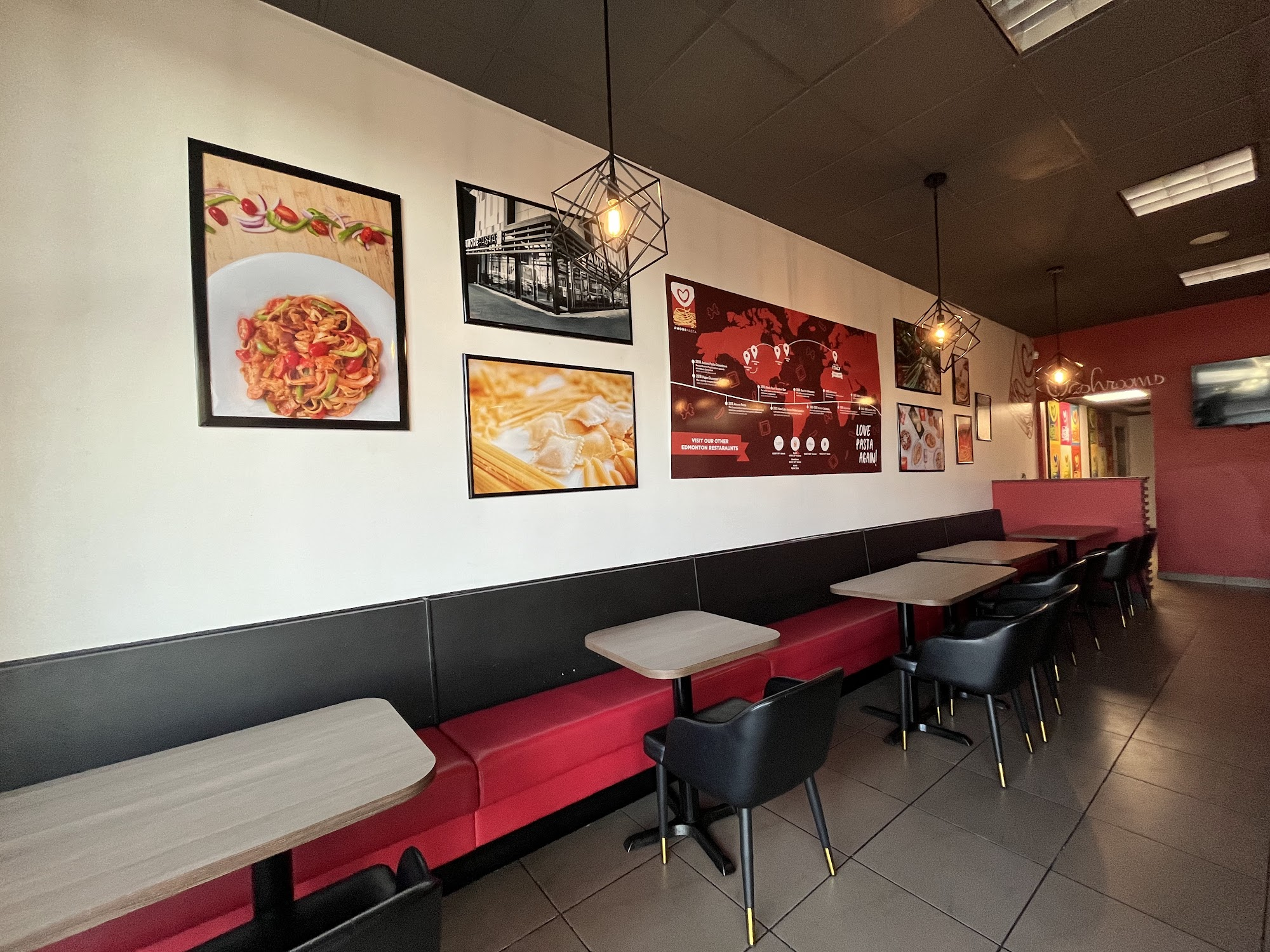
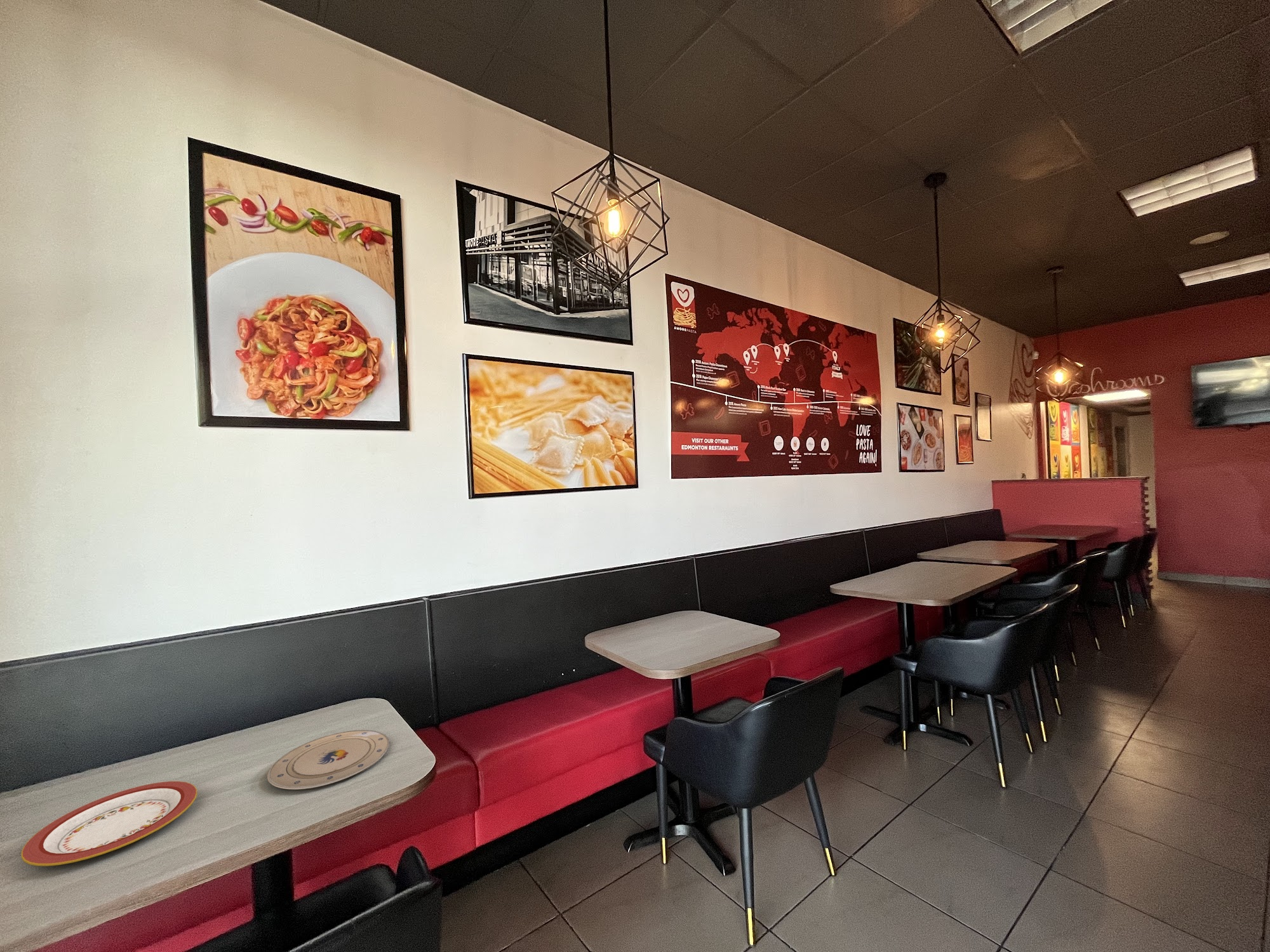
+ plate [21,781,197,867]
+ plate [267,730,390,790]
